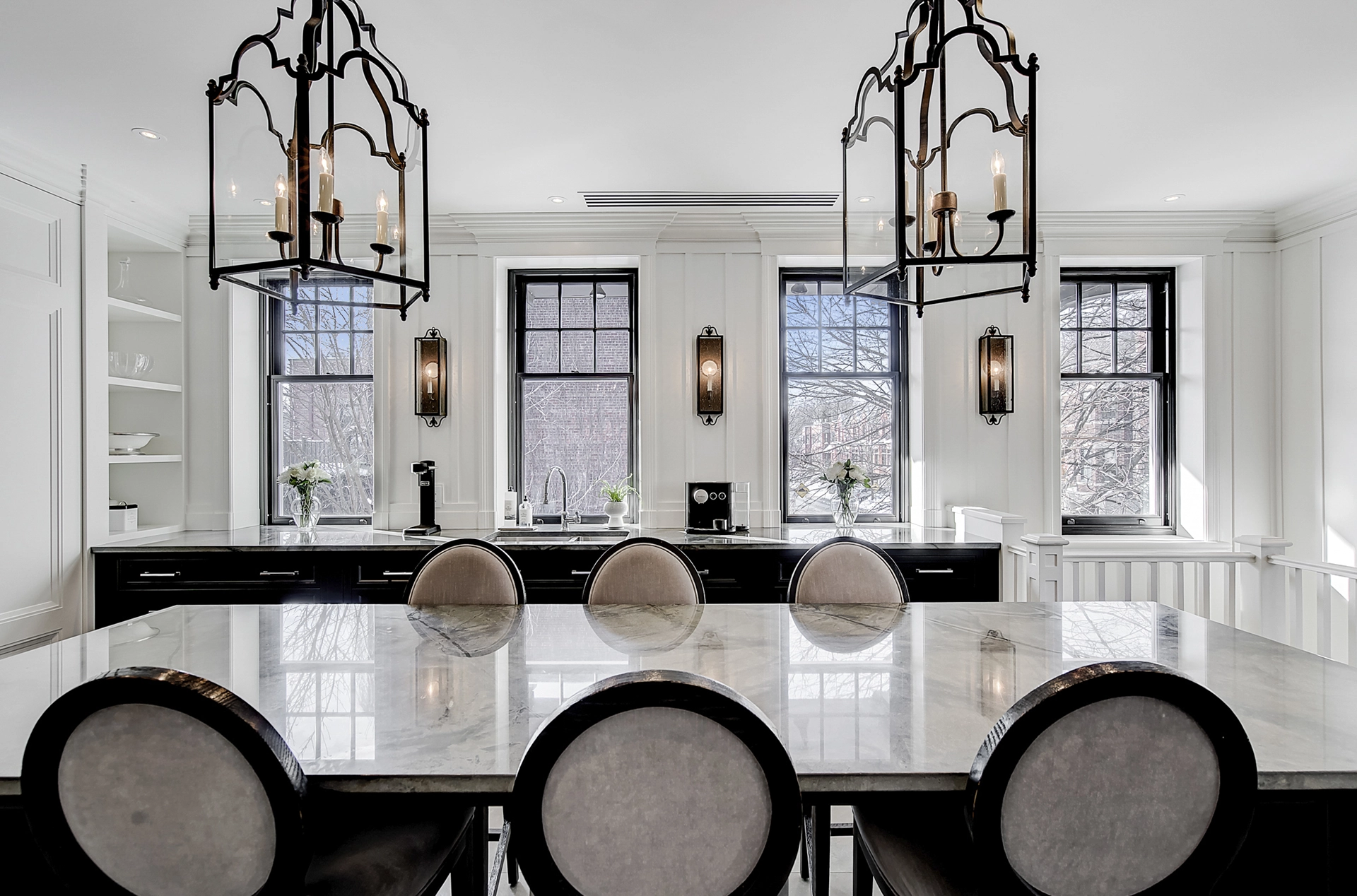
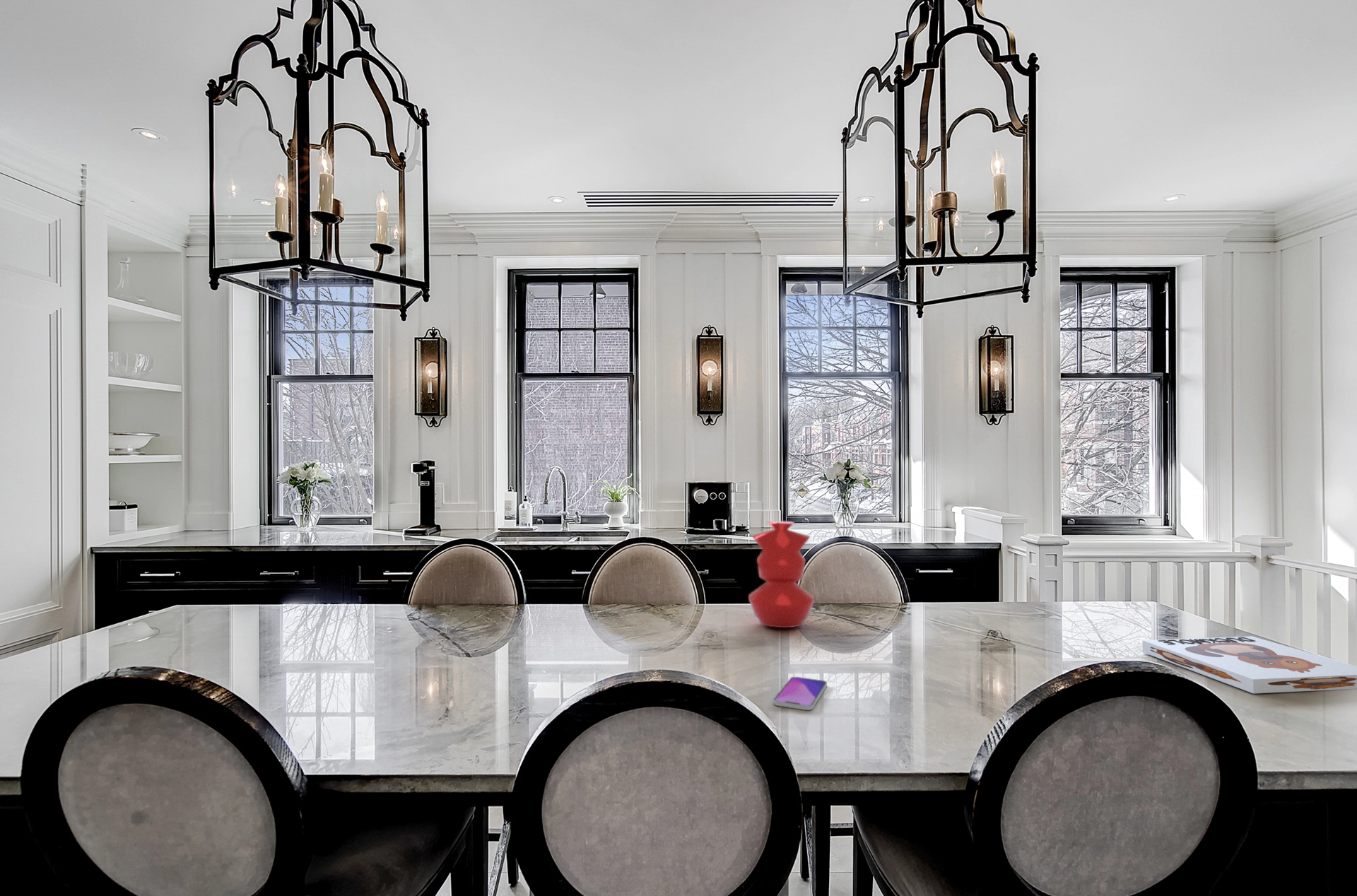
+ board game [1141,636,1357,694]
+ smartphone [773,676,828,711]
+ vase [748,521,815,628]
